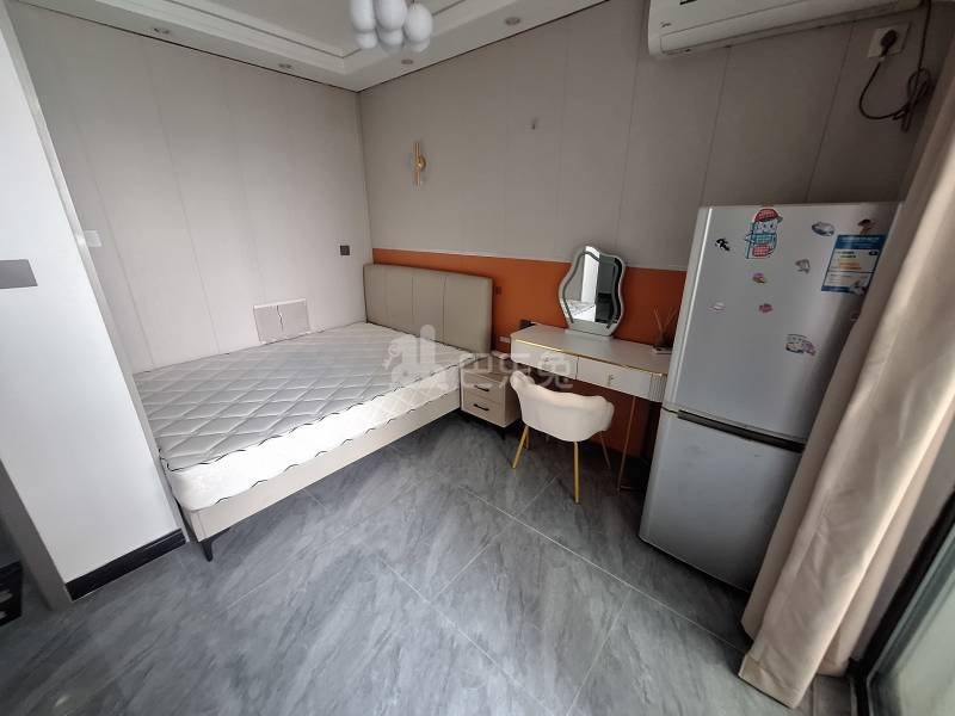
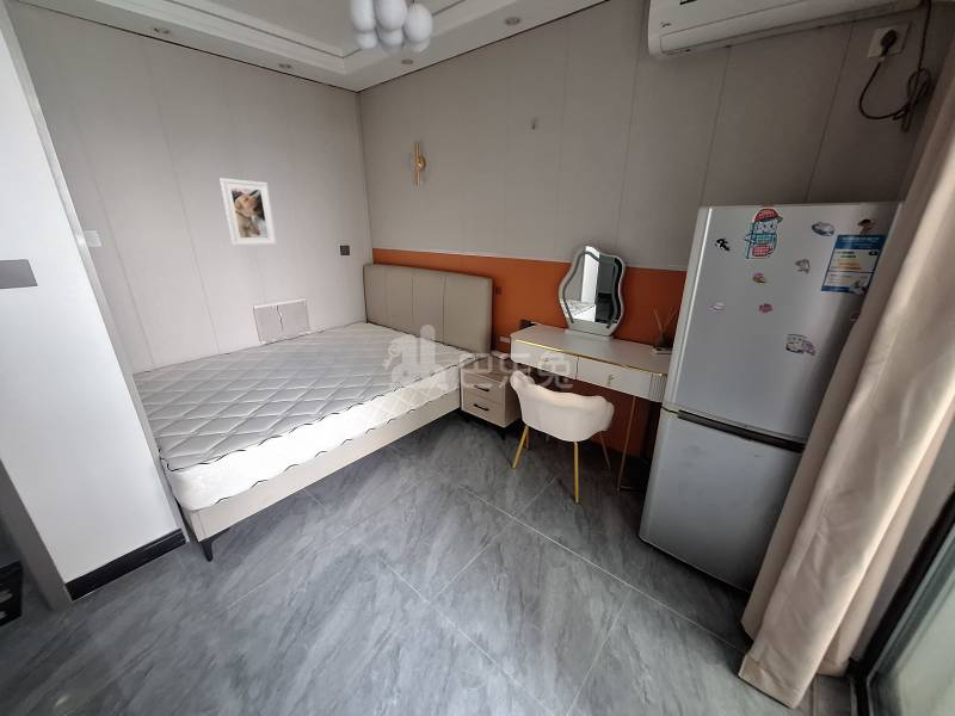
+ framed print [218,177,278,247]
